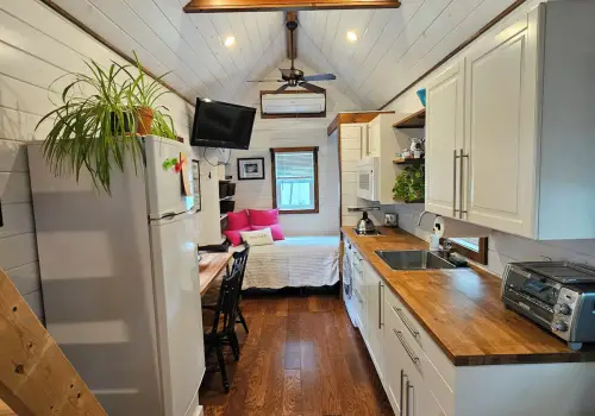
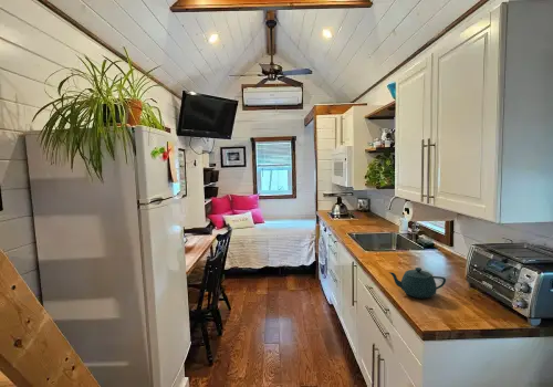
+ teapot [388,266,447,300]
